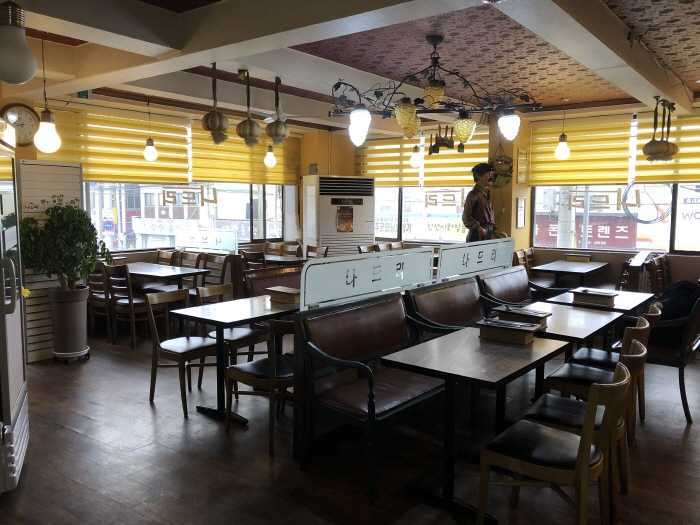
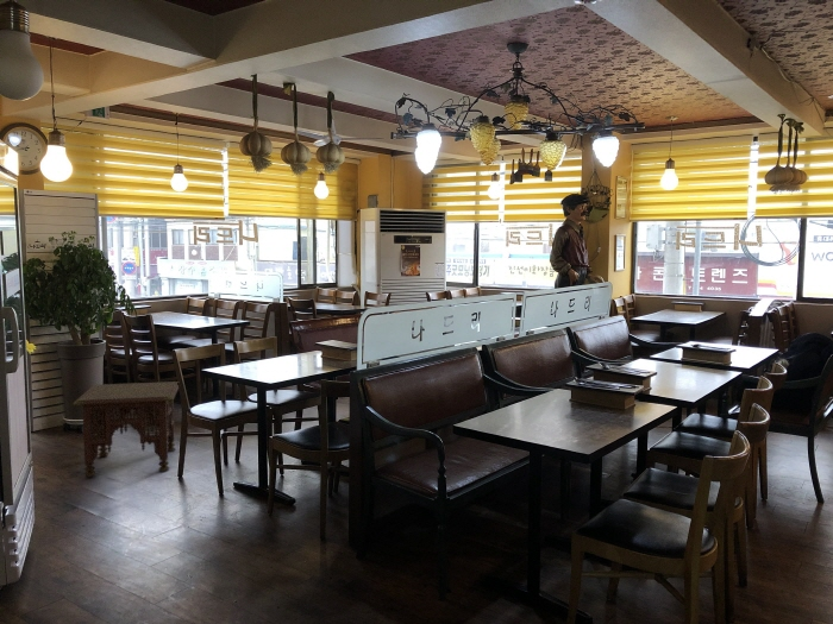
+ side table [71,380,180,478]
